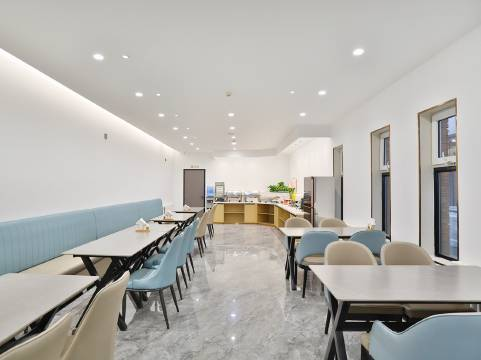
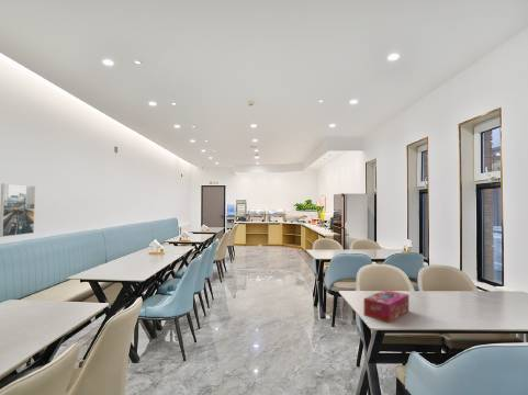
+ tissue box [363,289,409,324]
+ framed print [0,182,36,238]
